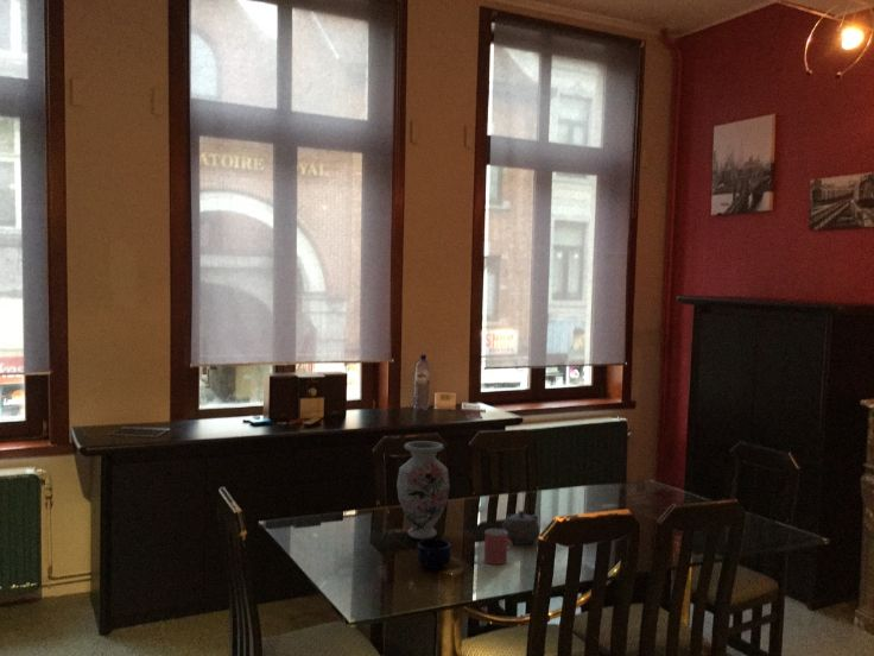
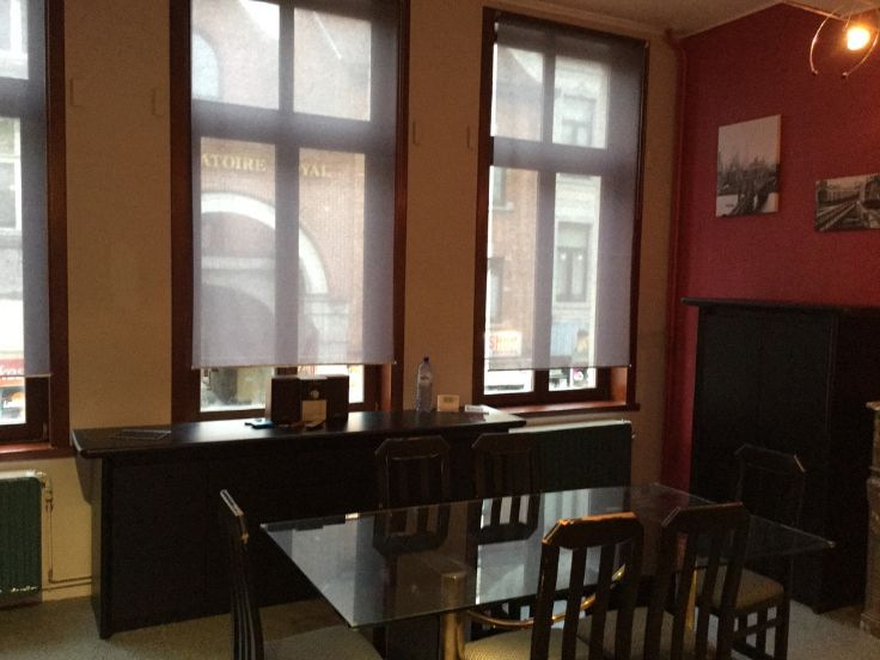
- mug [417,537,452,569]
- cup [483,528,514,566]
- teapot [501,510,542,545]
- vase [395,440,451,541]
